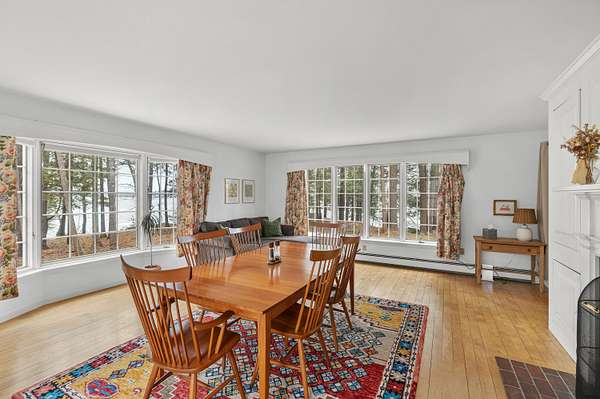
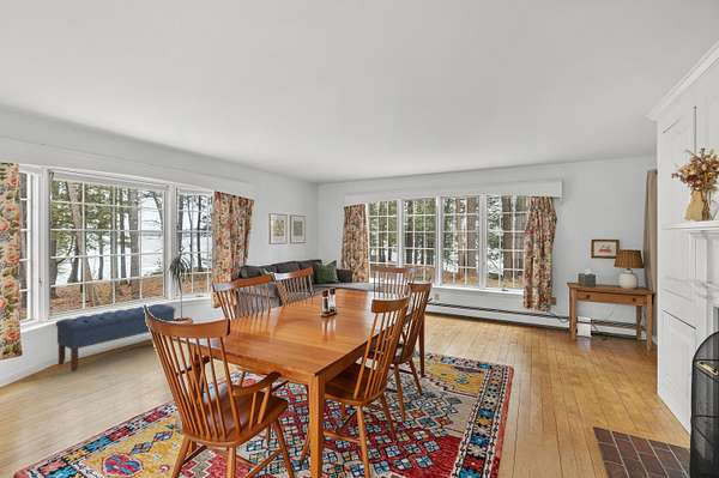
+ bench [55,303,176,373]
